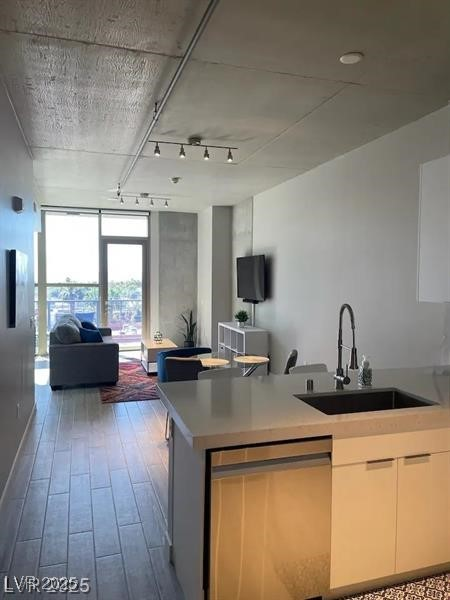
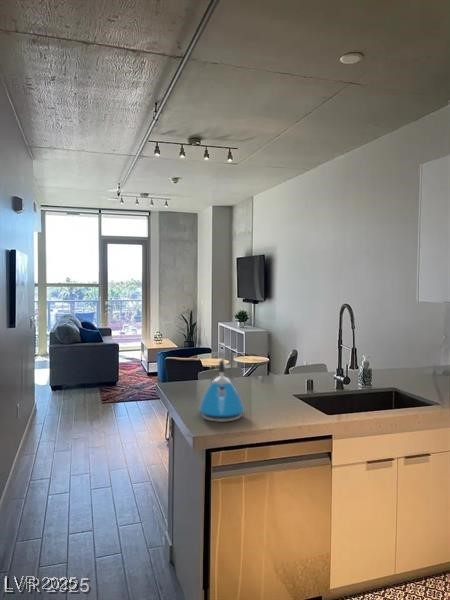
+ kettle [198,357,245,423]
